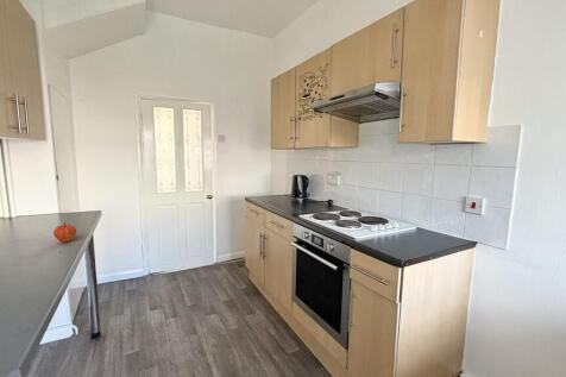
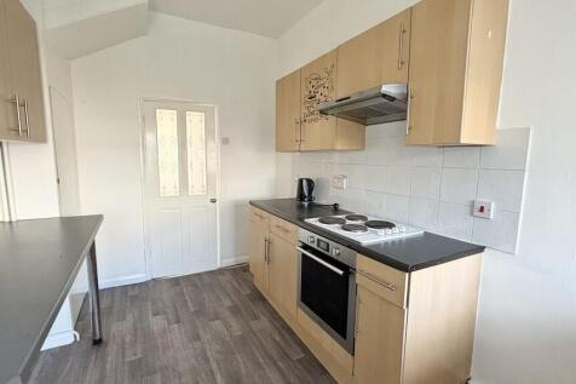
- fruit [52,221,77,244]
